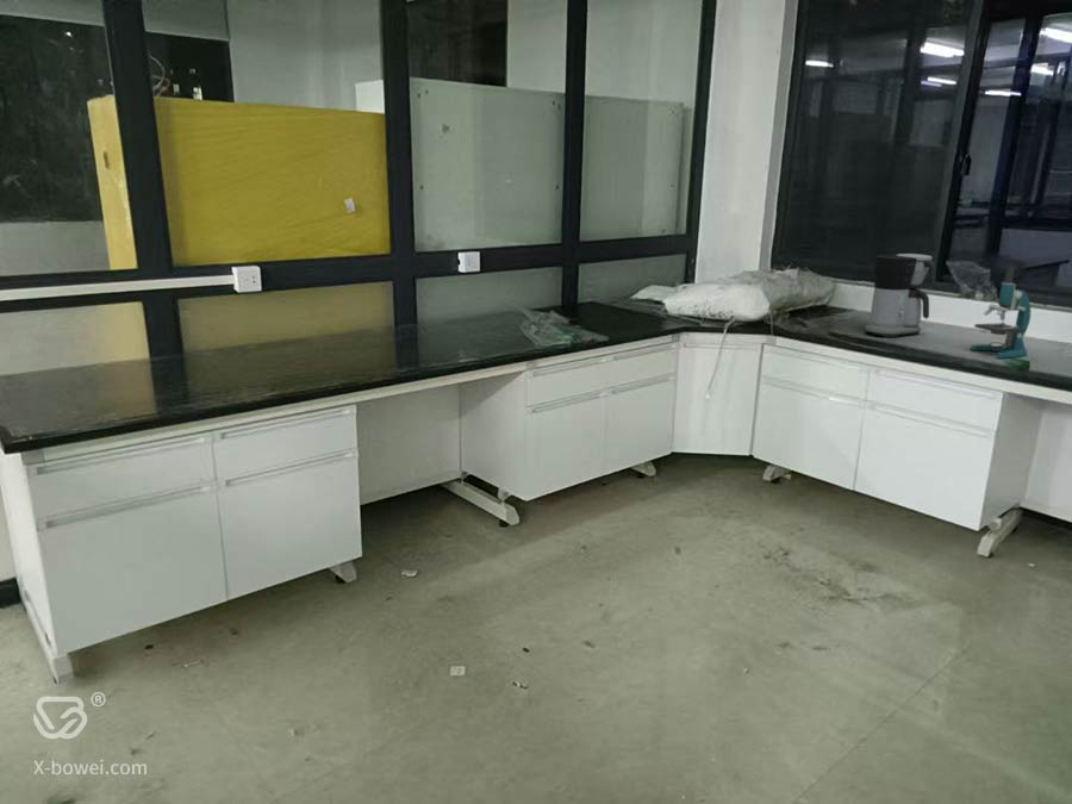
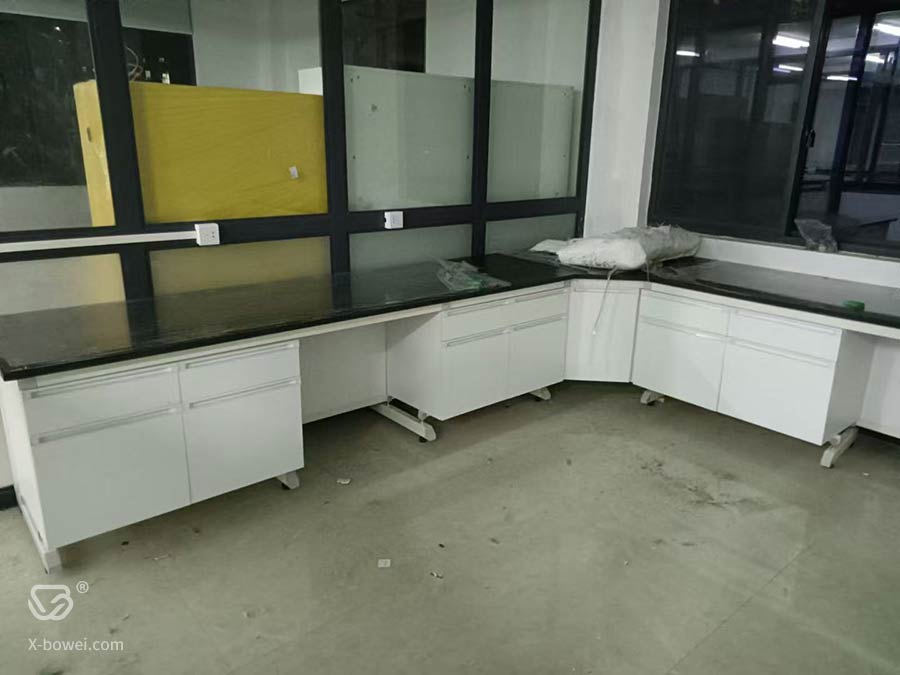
- coffee maker [865,253,937,338]
- microscope [970,264,1032,360]
